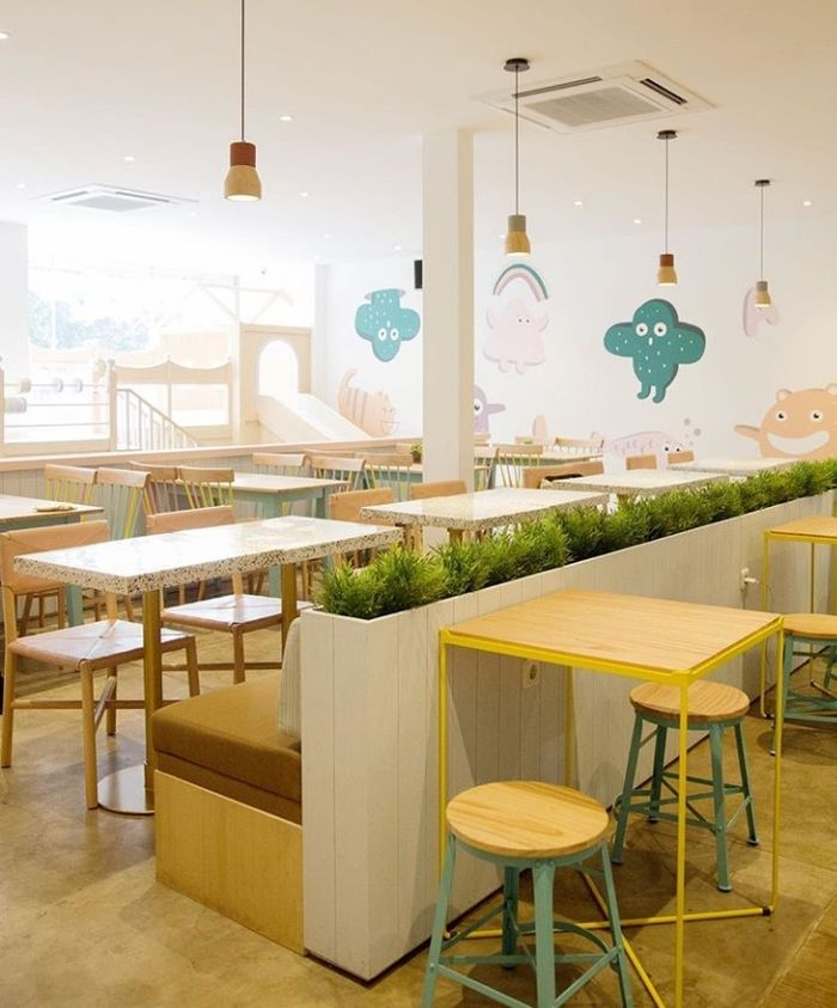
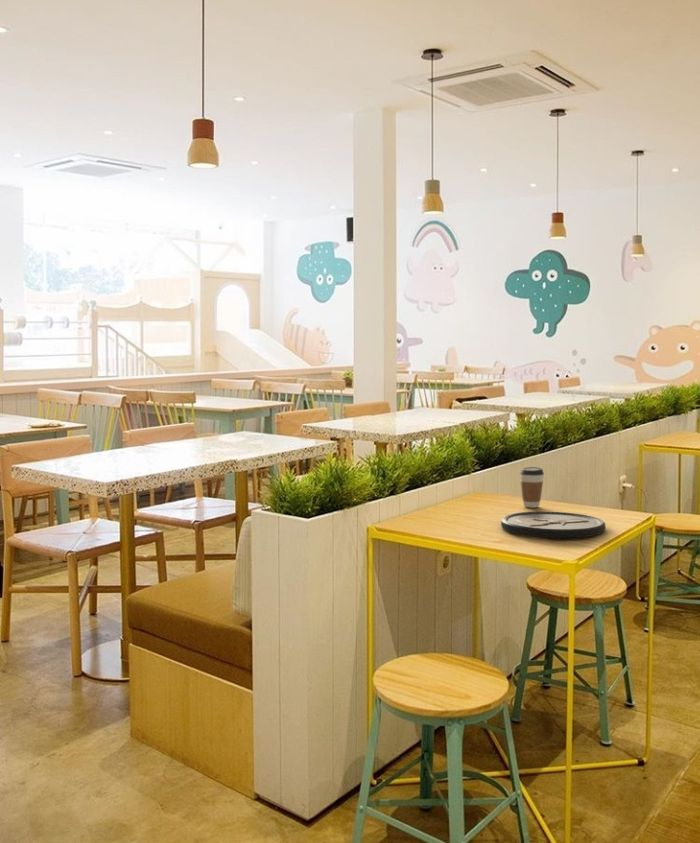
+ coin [500,510,606,539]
+ coffee cup [519,466,545,509]
